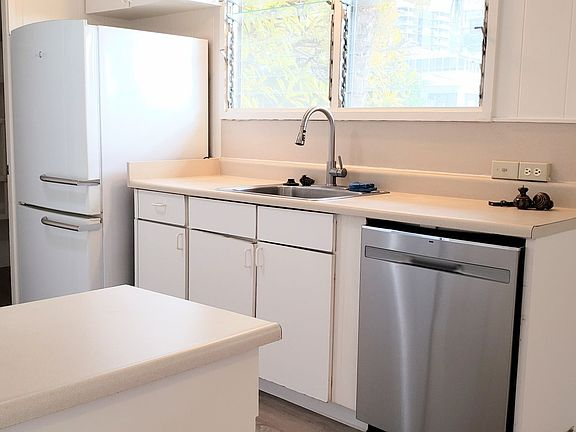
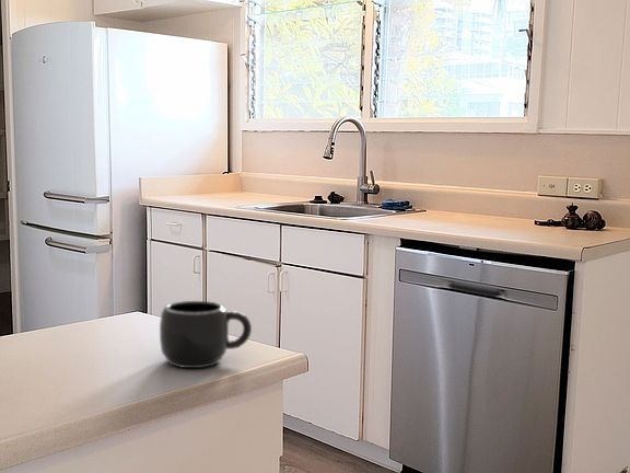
+ mug [159,300,253,369]
